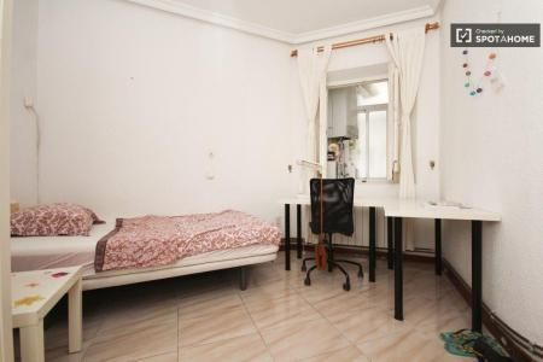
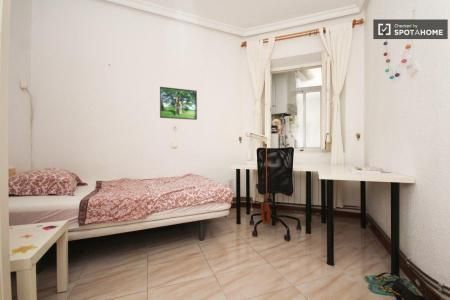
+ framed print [159,86,198,121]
